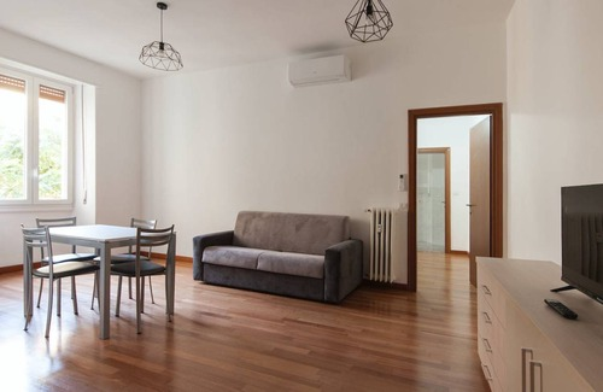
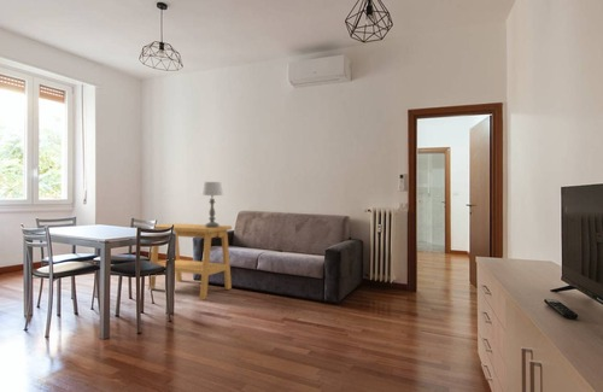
+ side table [147,222,233,300]
+ table lamp [200,181,224,228]
